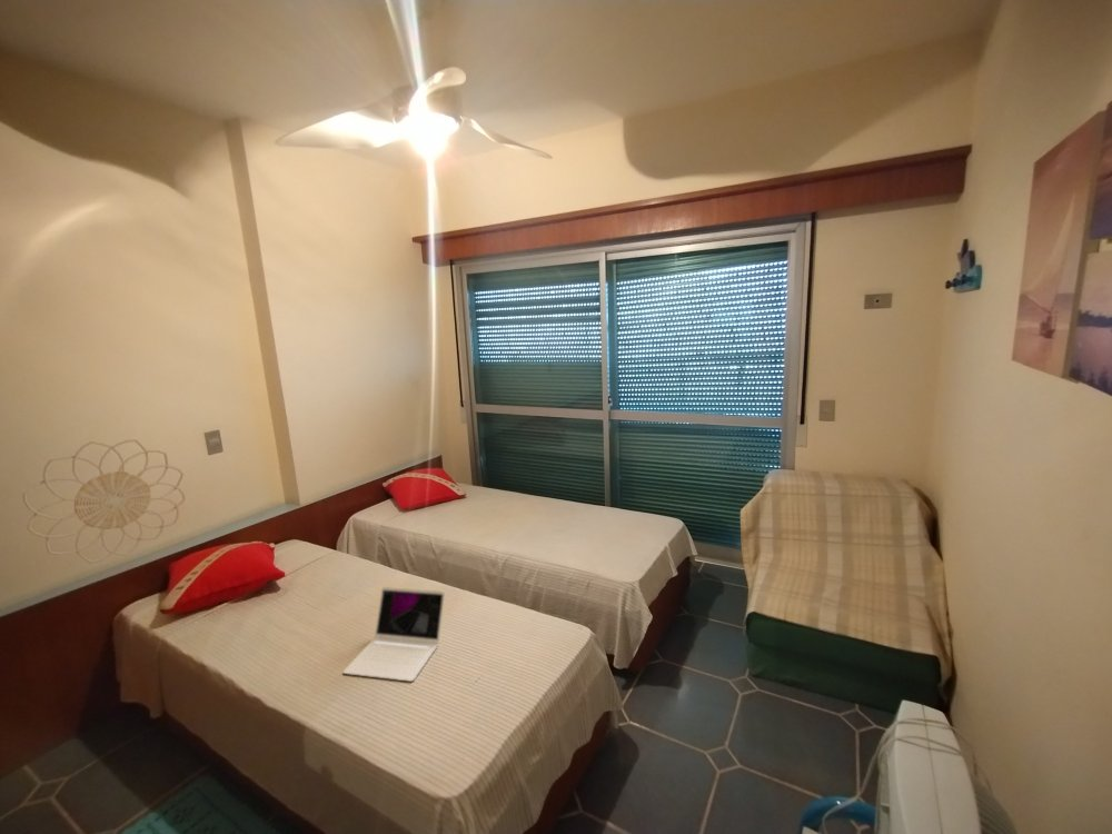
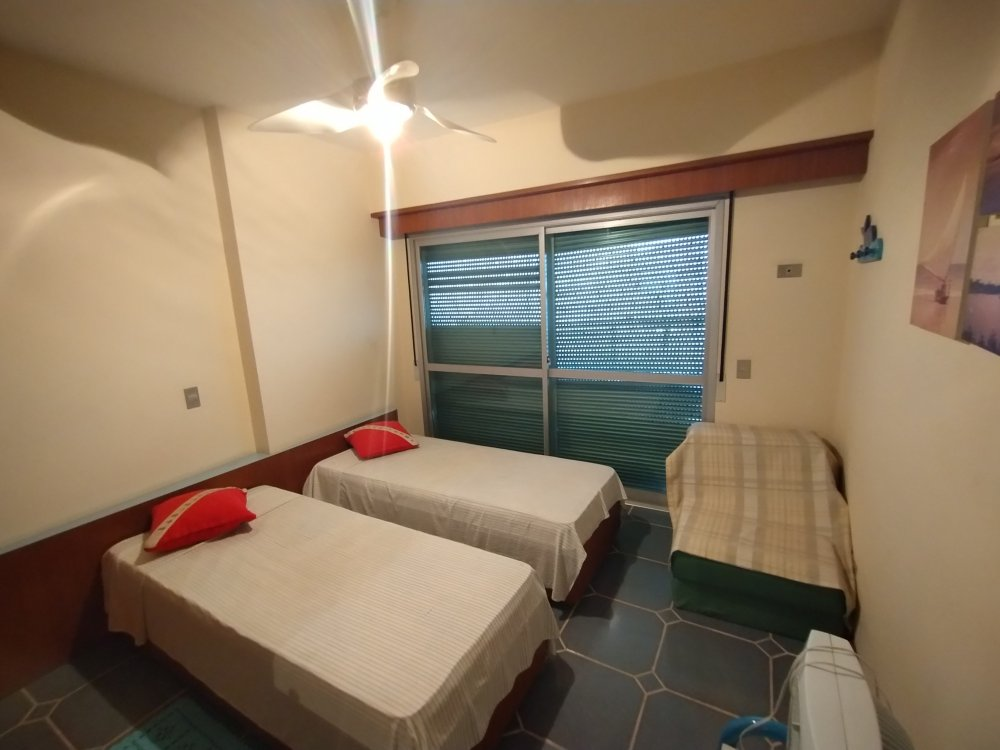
- decorative wall piece [21,438,187,565]
- laptop [342,586,446,683]
